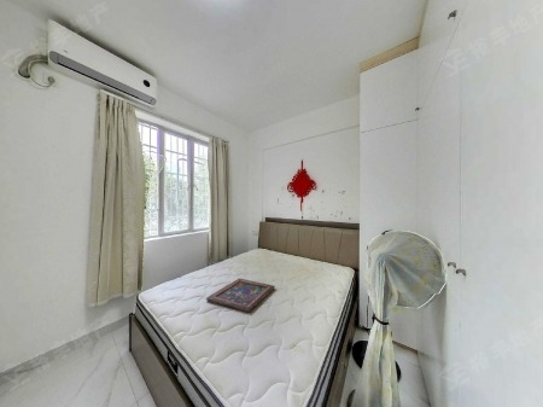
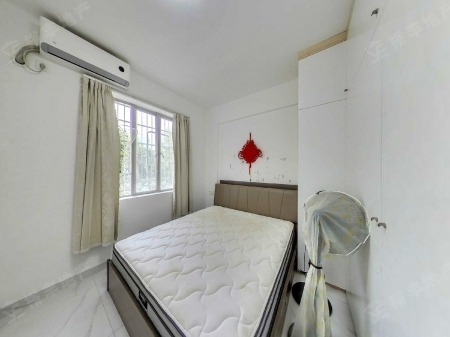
- painted panel [205,278,276,314]
